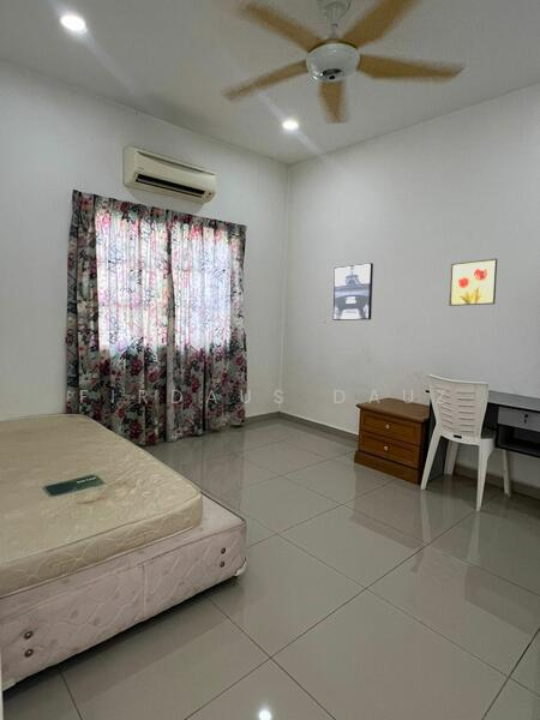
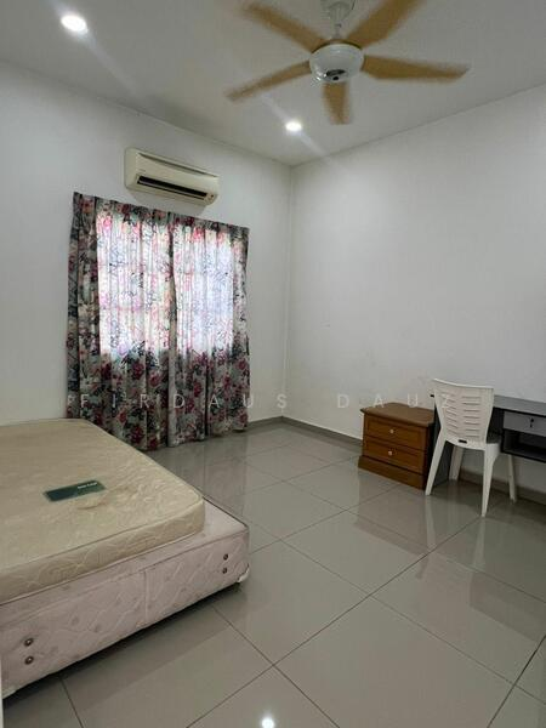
- wall art [448,258,498,307]
- wall art [332,262,374,322]
